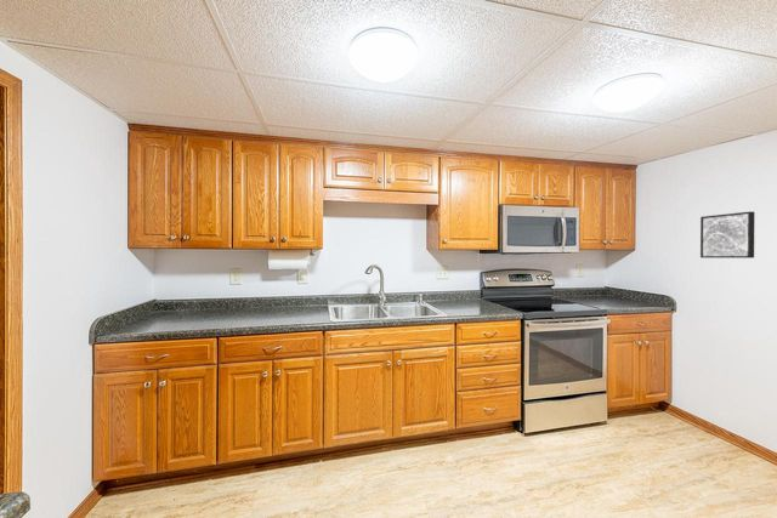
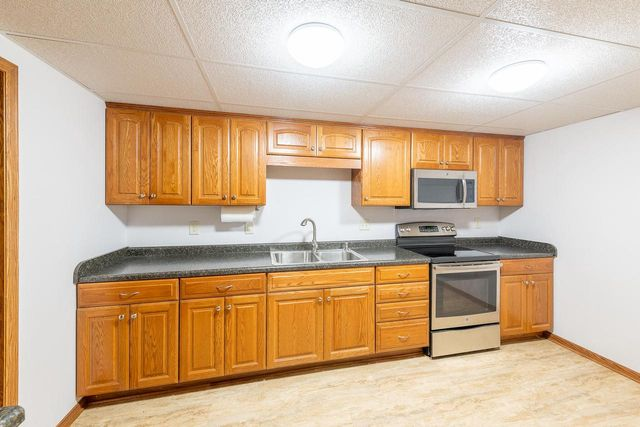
- wall art [699,210,755,260]
